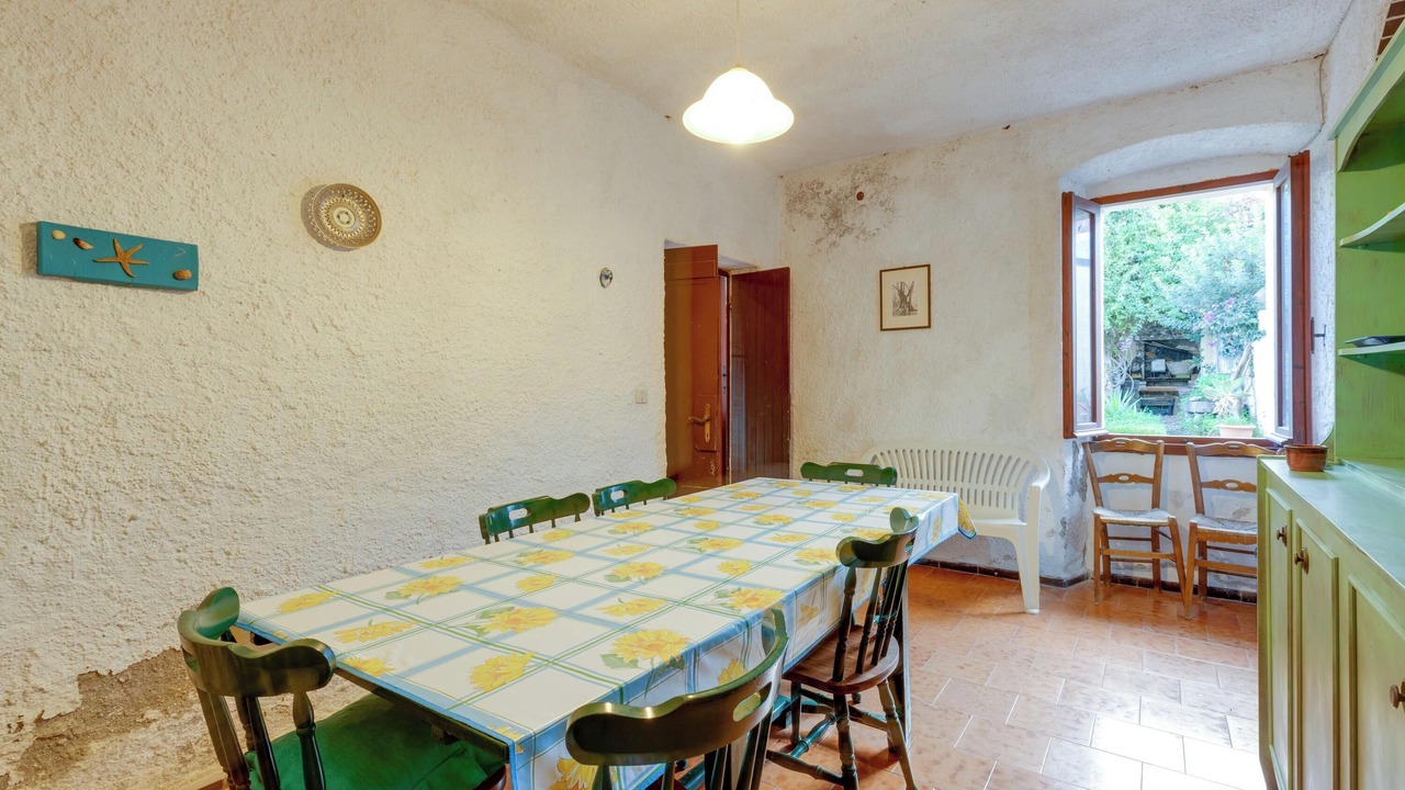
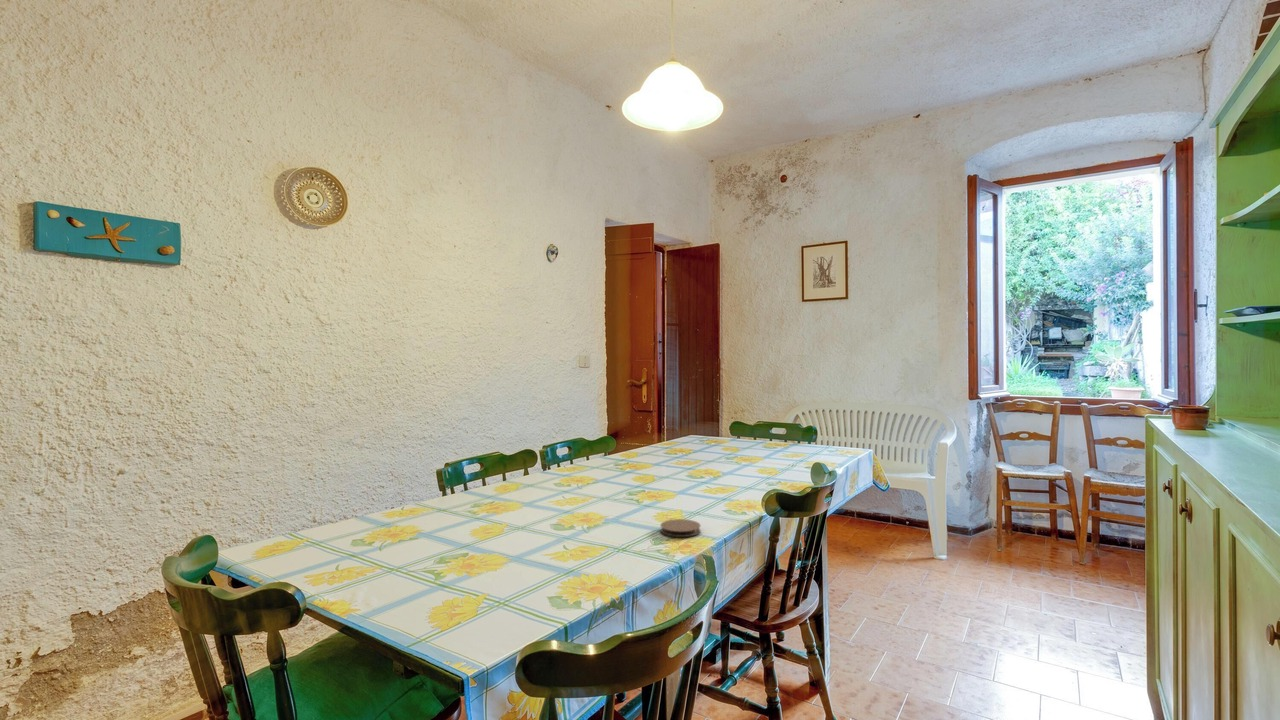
+ coaster [659,518,702,538]
